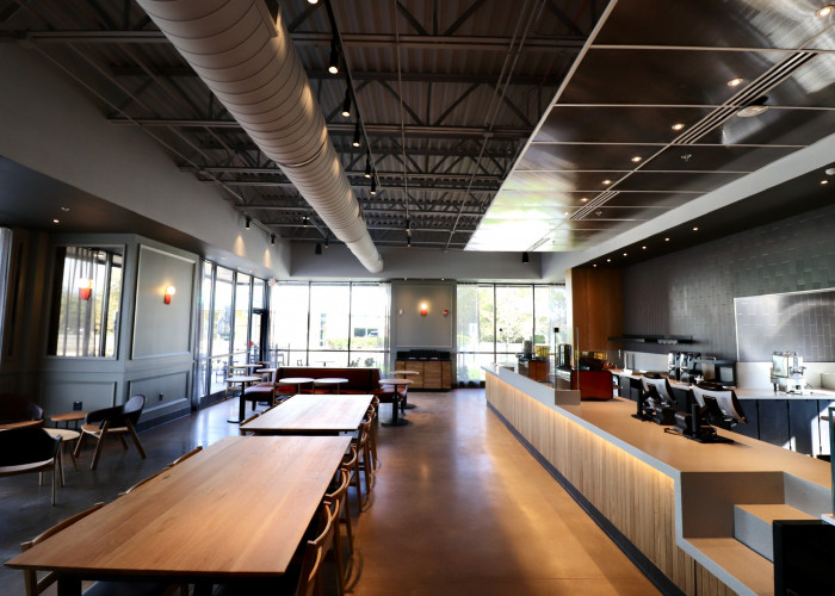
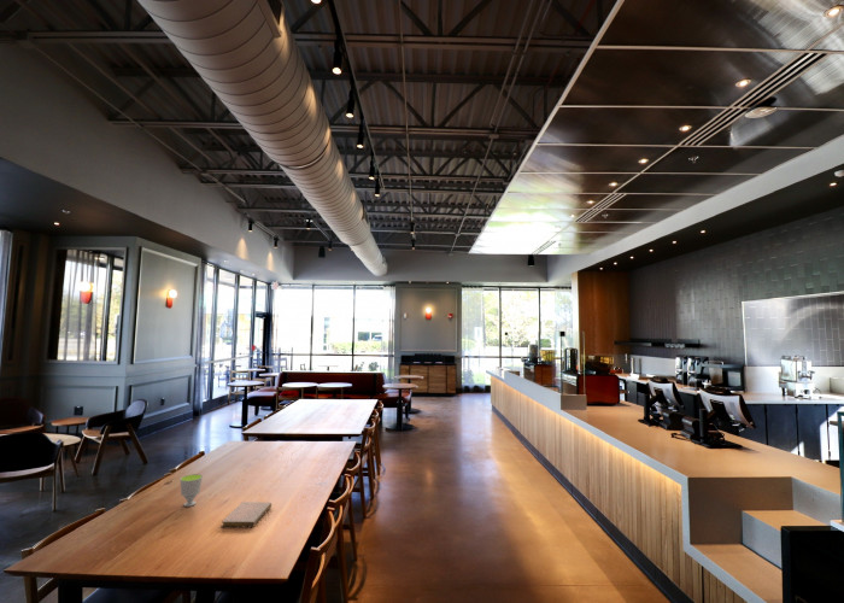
+ cup [178,473,204,508]
+ notebook [221,500,272,528]
